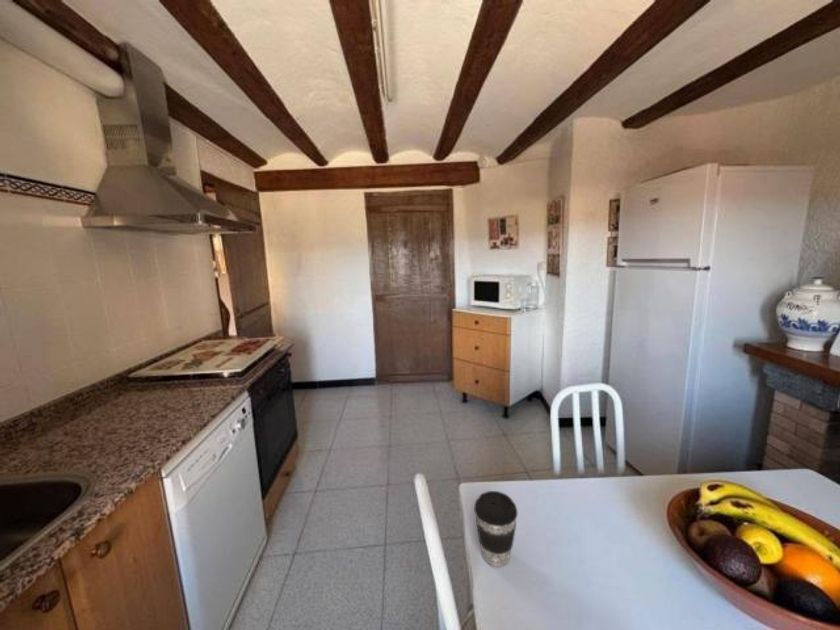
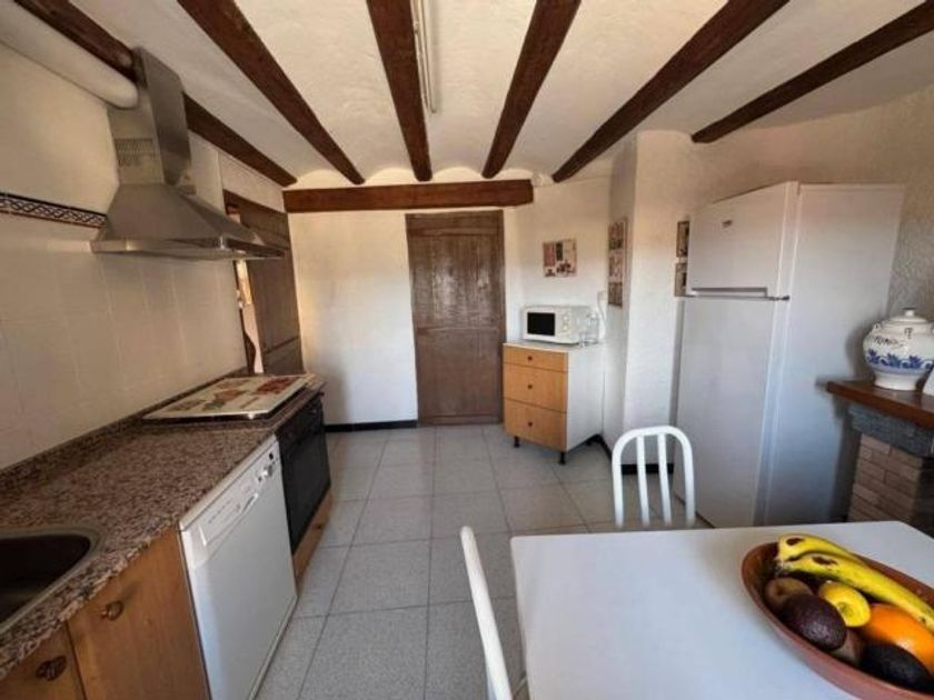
- coffee cup [473,490,519,568]
